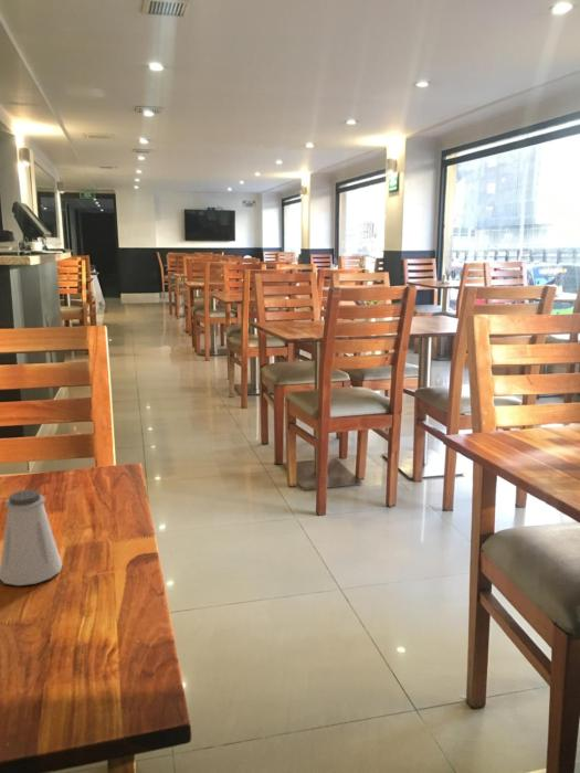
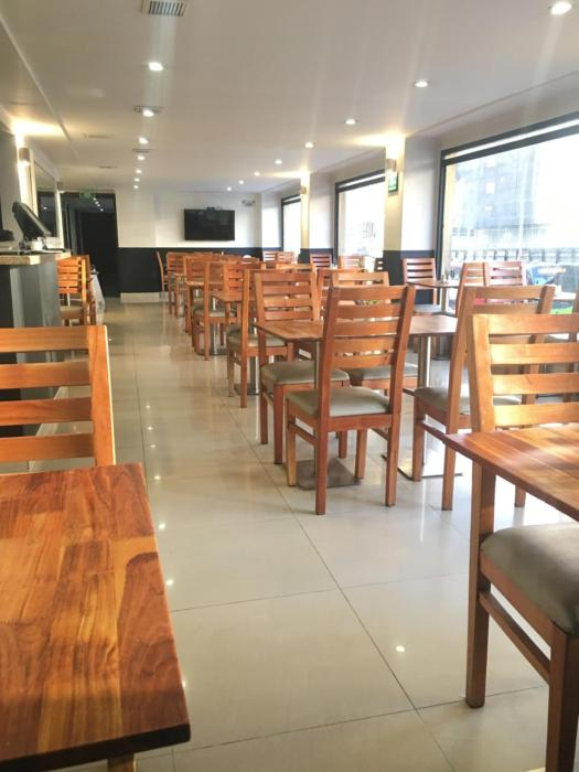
- saltshaker [0,488,63,586]
